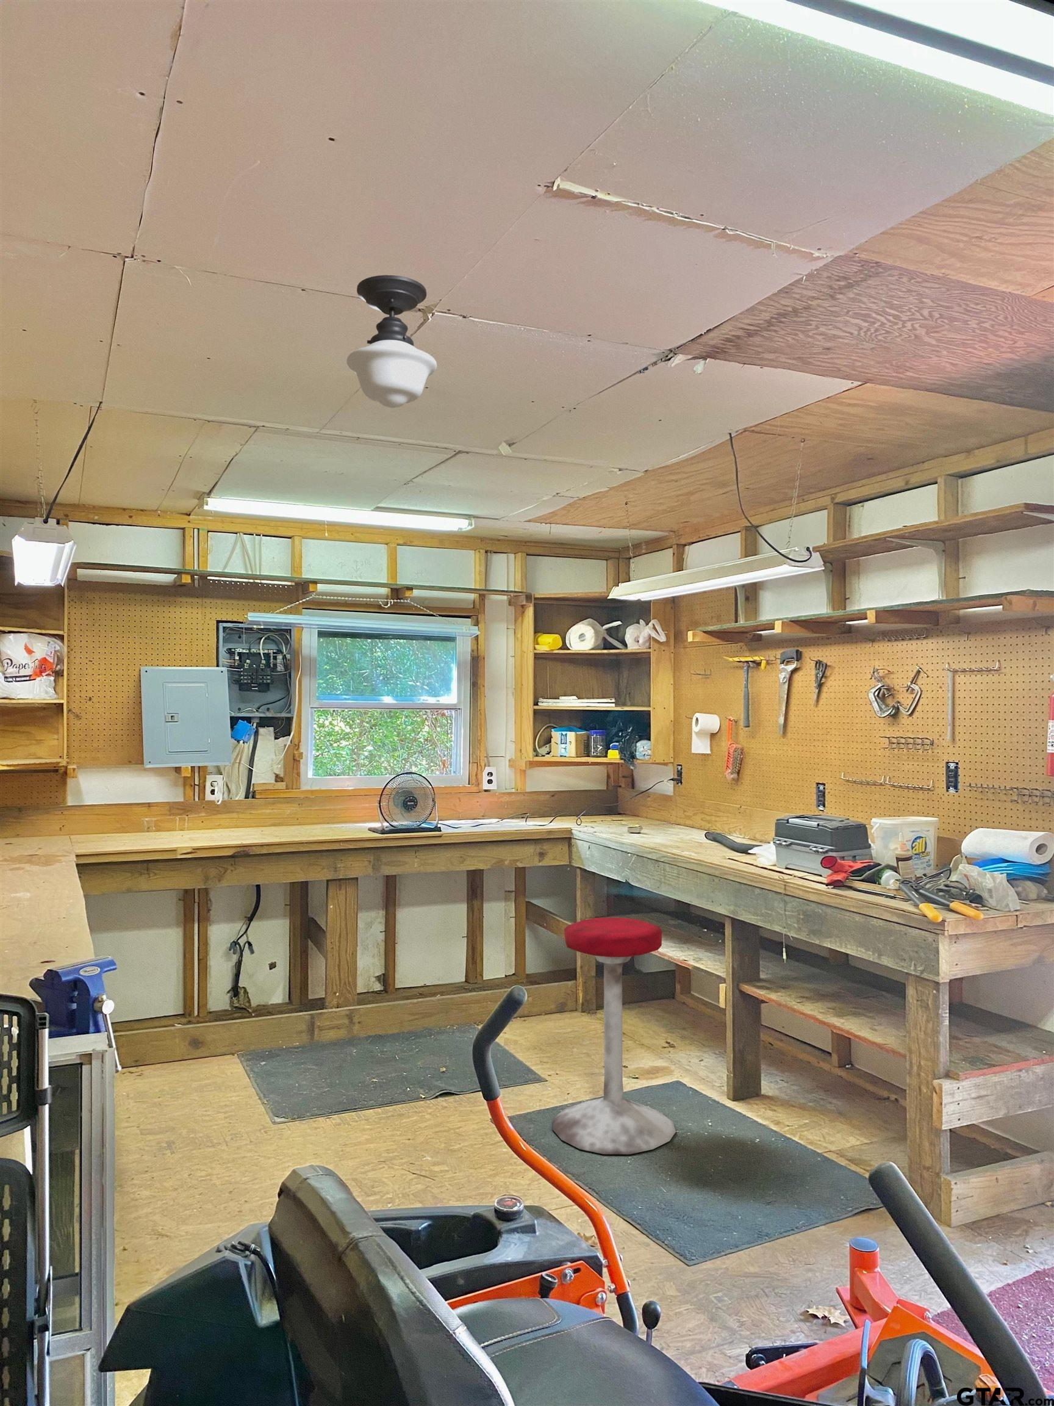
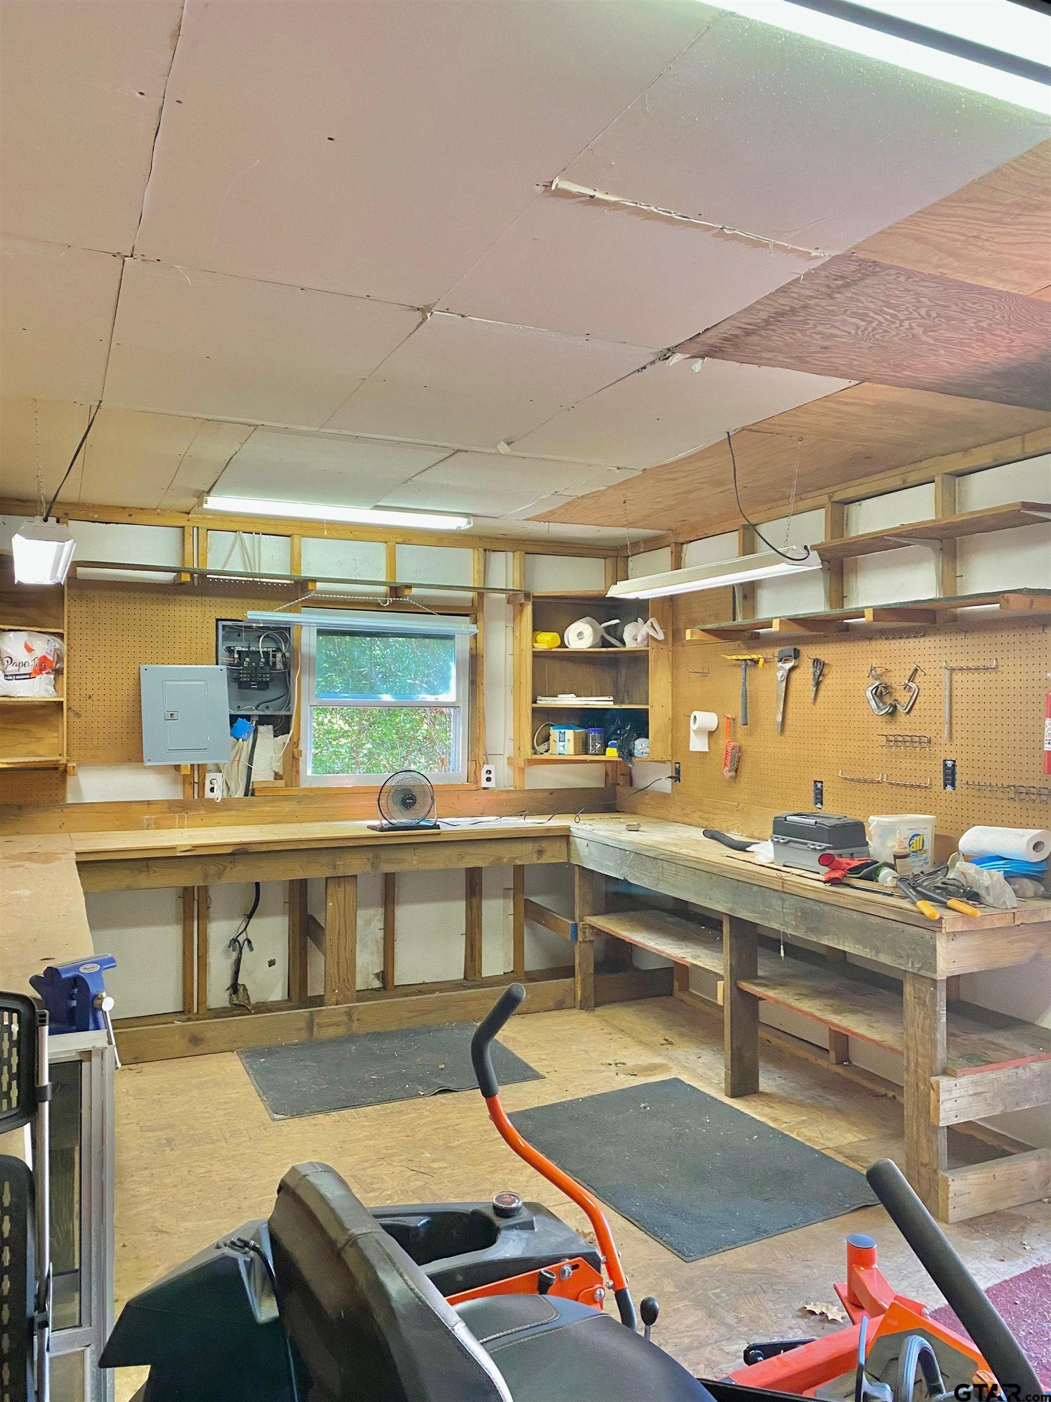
- light fixture [345,275,437,409]
- stool [551,917,676,1155]
